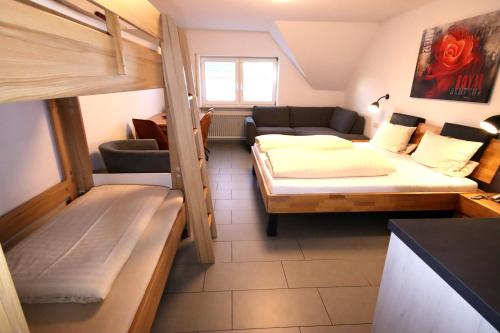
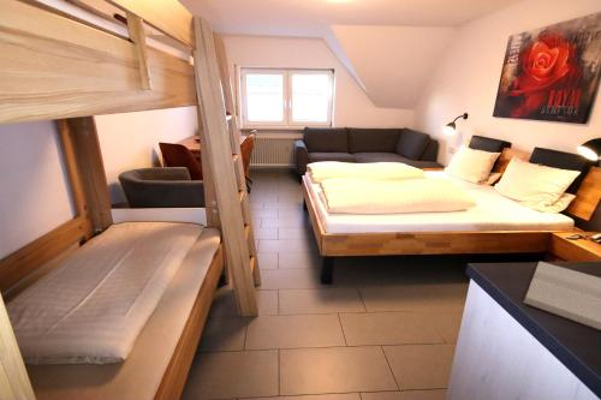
+ book [522,261,601,332]
